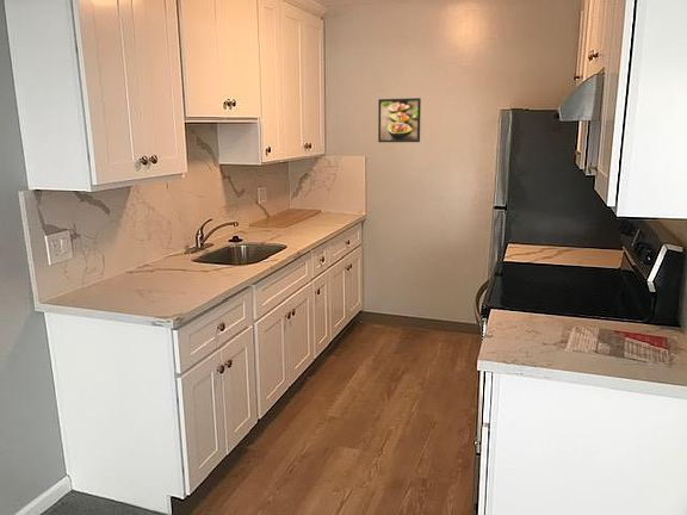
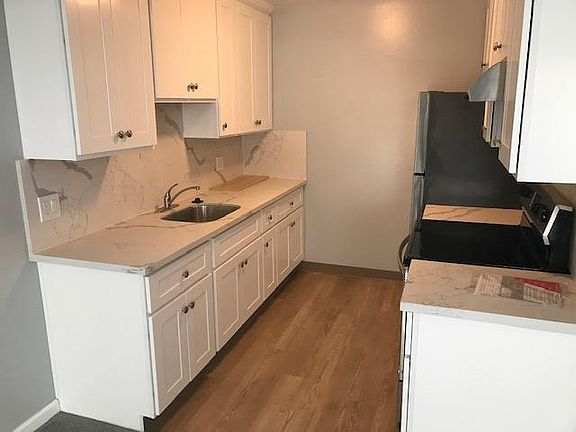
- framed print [377,97,422,143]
